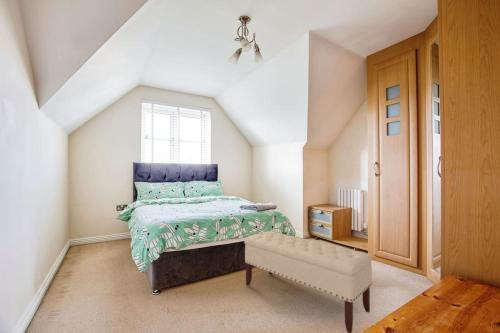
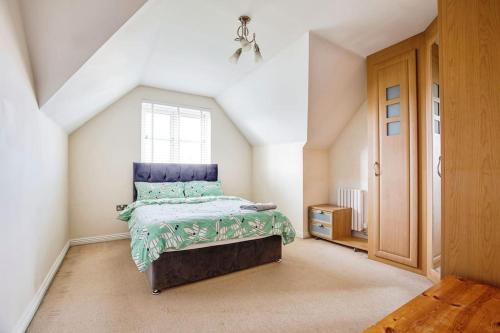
- bench [243,230,373,333]
